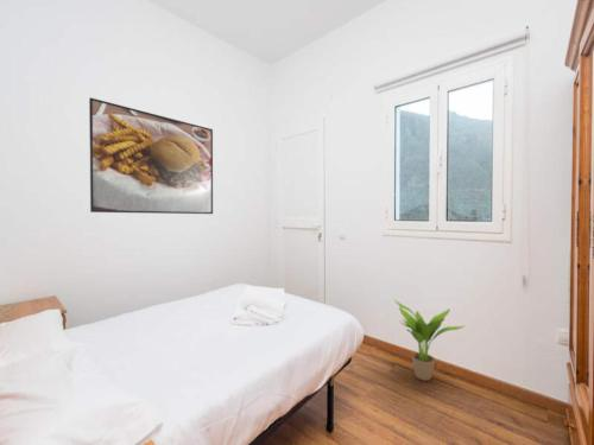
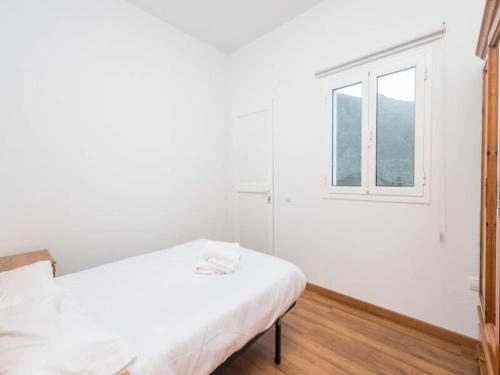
- potted plant [392,298,467,382]
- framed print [88,97,214,215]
